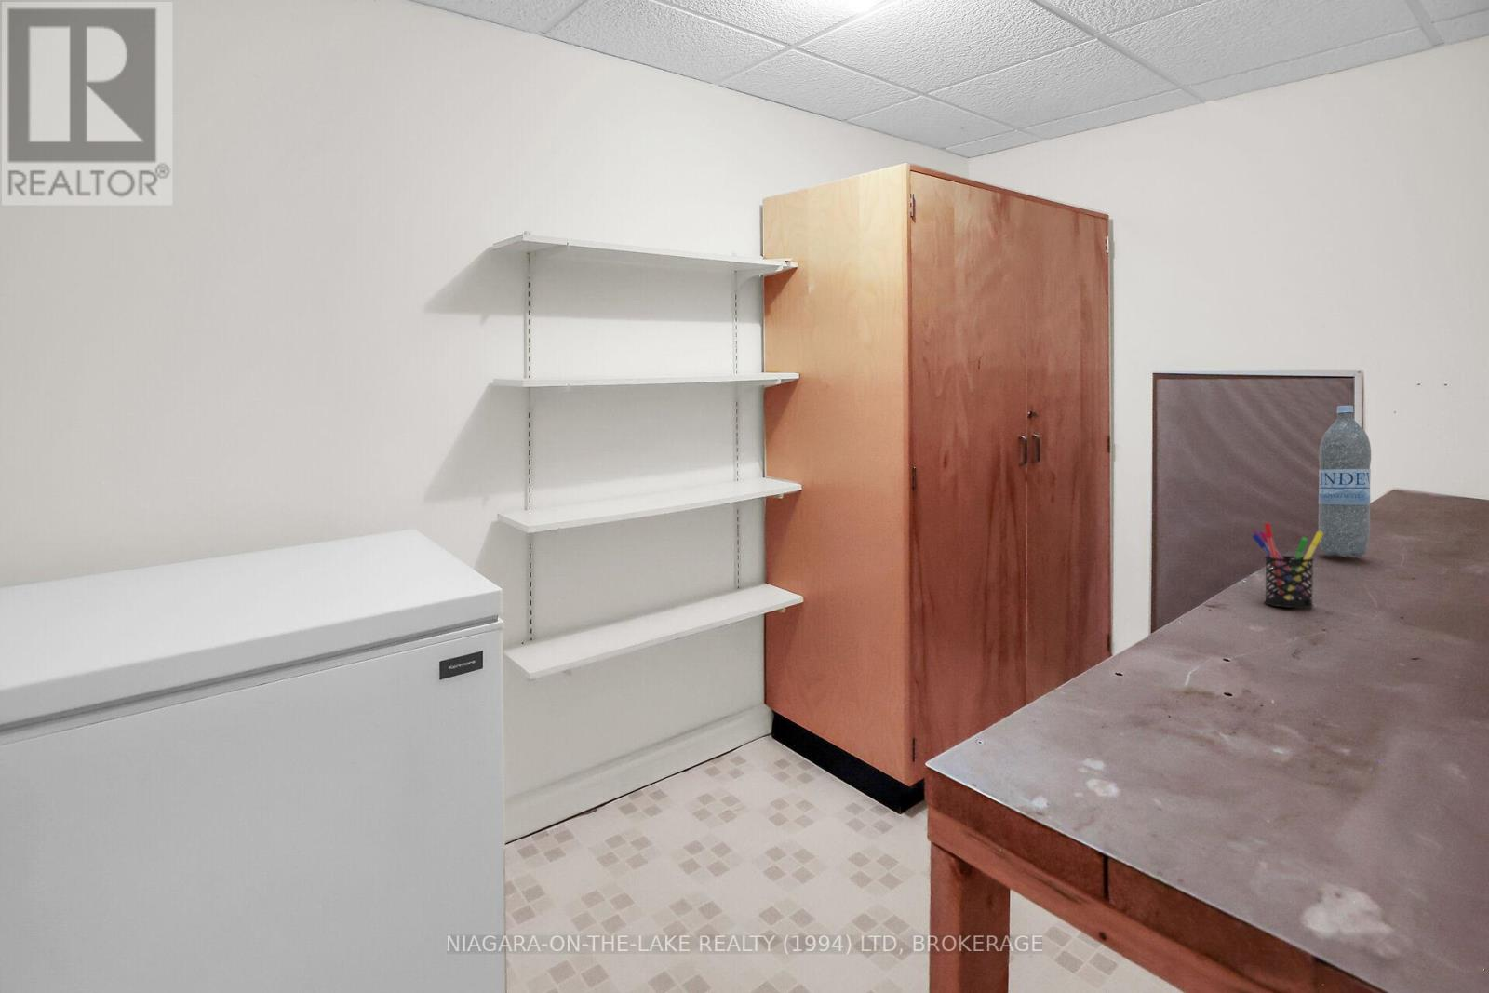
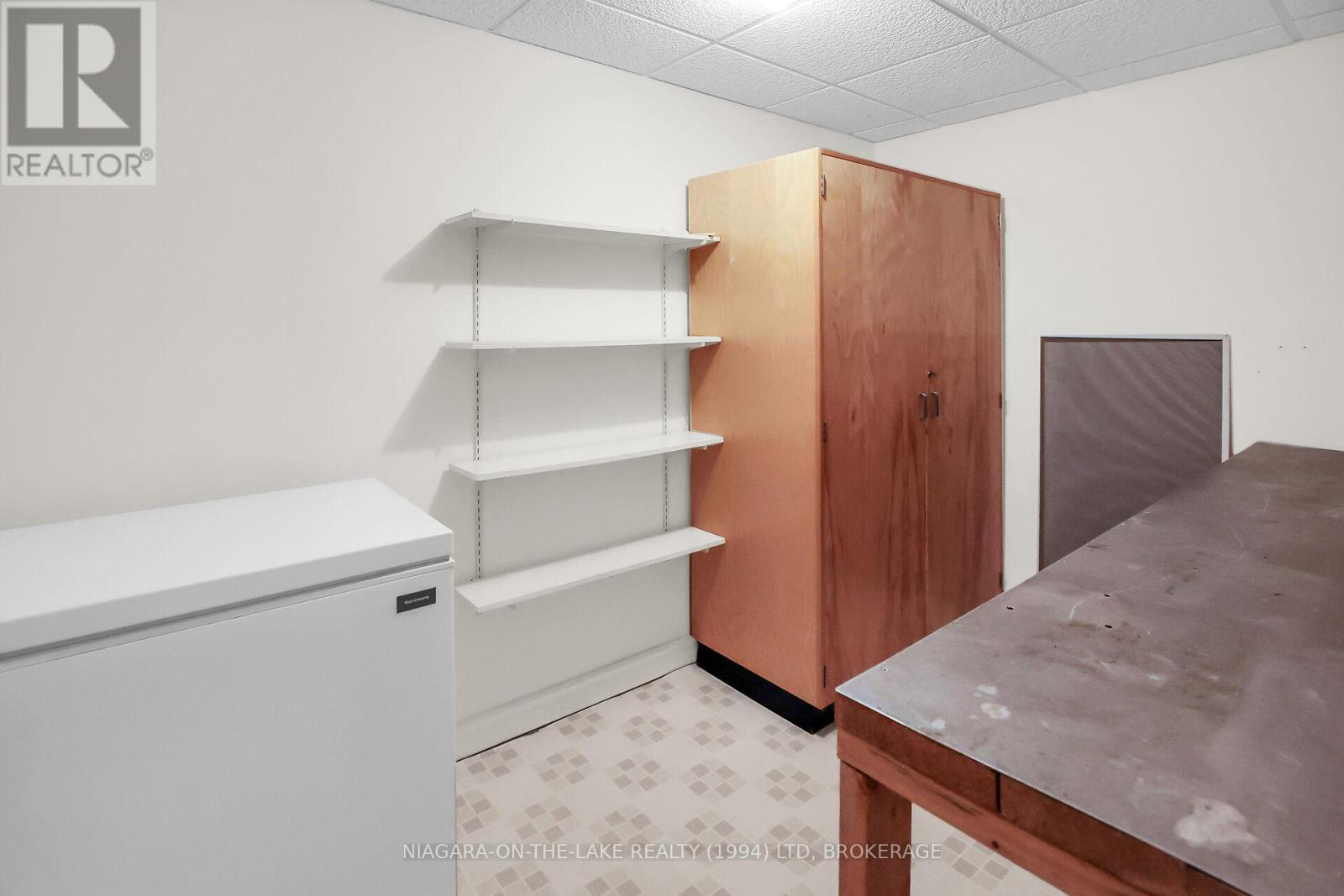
- pen holder [1251,522,1323,608]
- water bottle [1317,405,1372,557]
